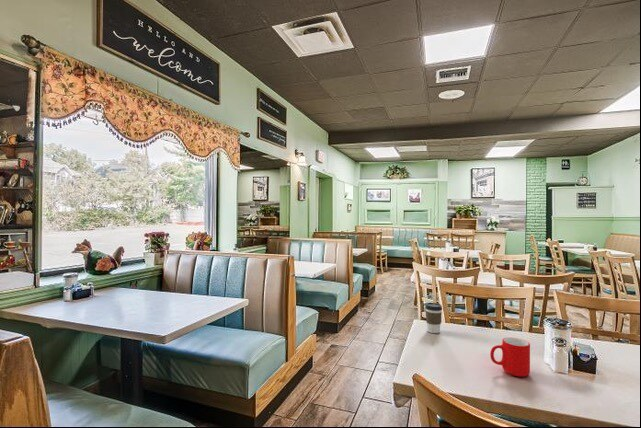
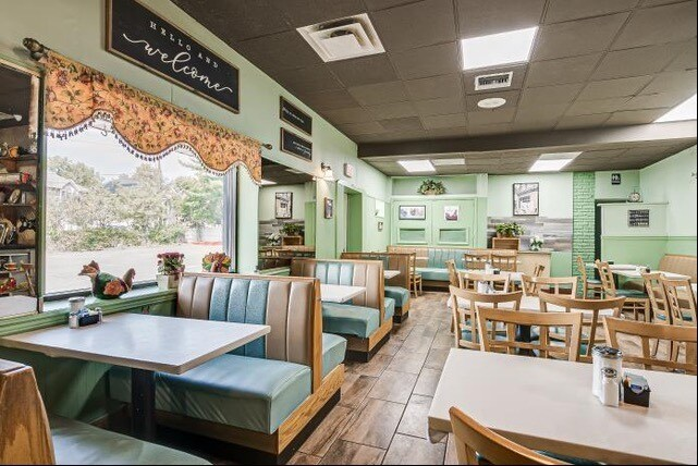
- cup [489,337,531,378]
- coffee cup [424,302,443,334]
